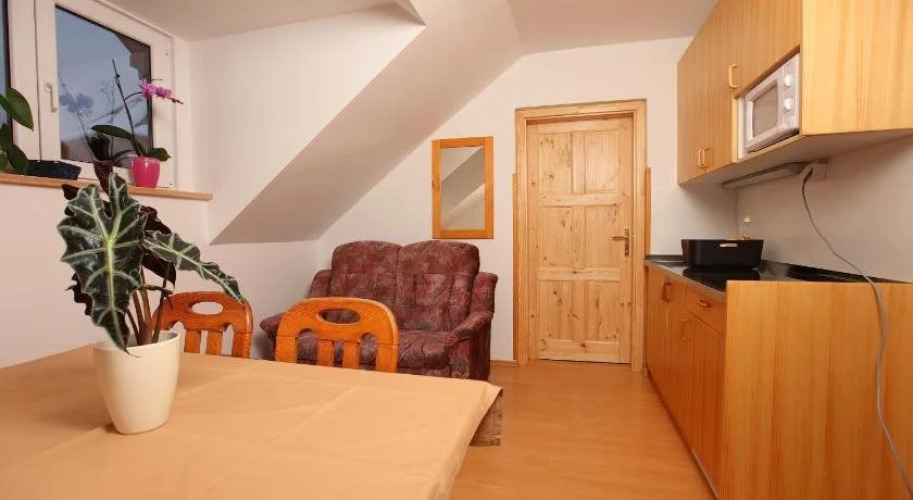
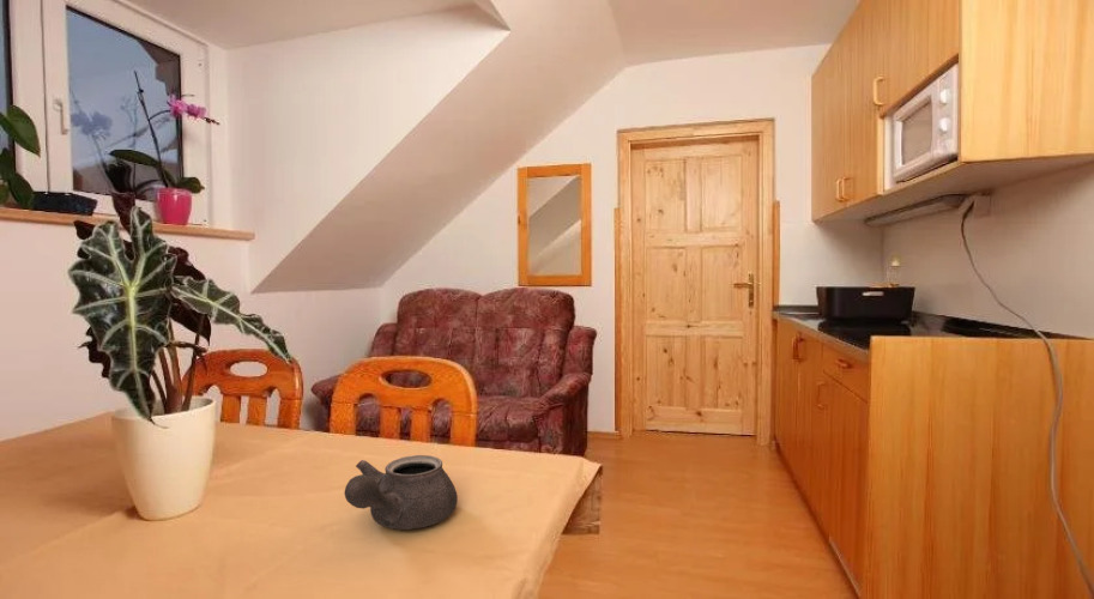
+ teapot [343,454,459,531]
